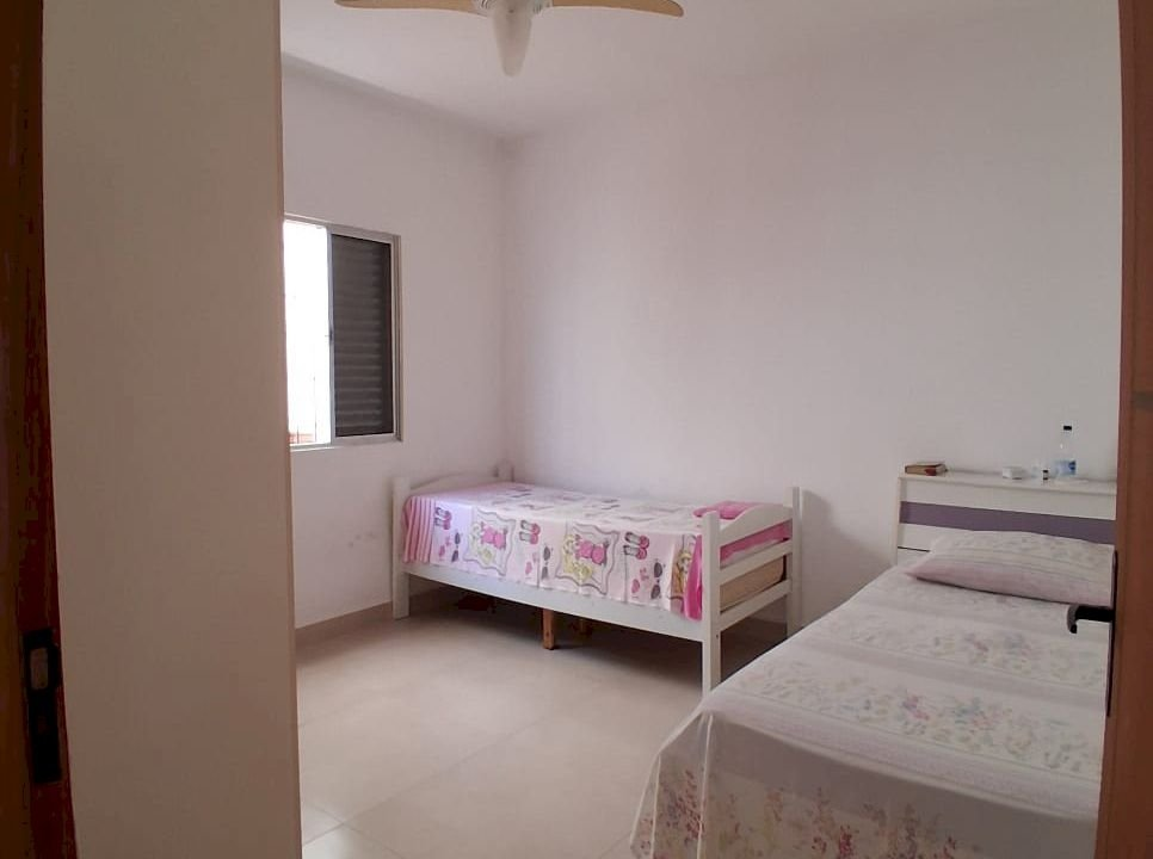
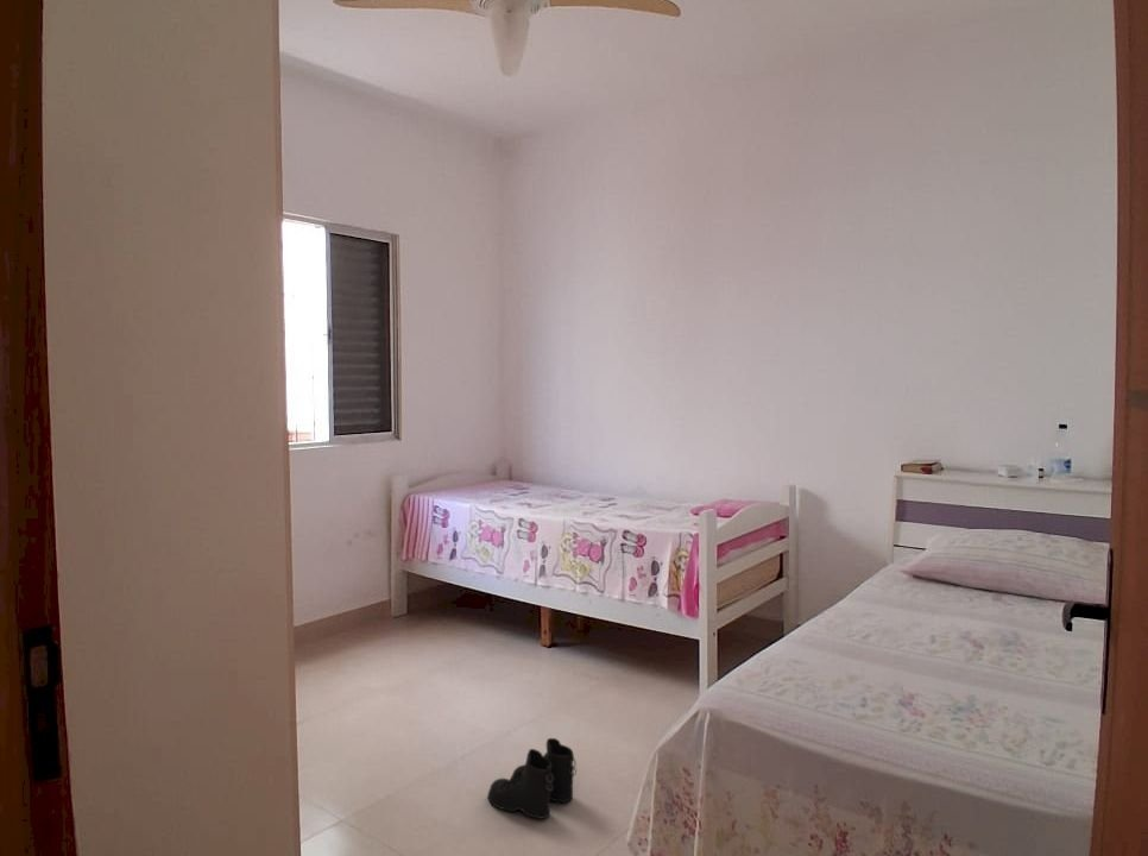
+ boots [486,737,578,820]
